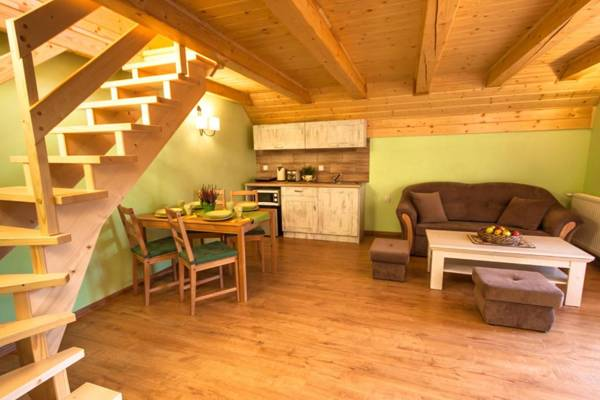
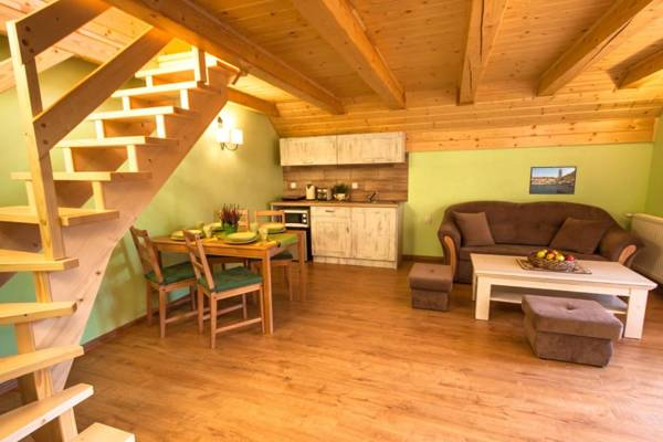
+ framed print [528,165,578,196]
